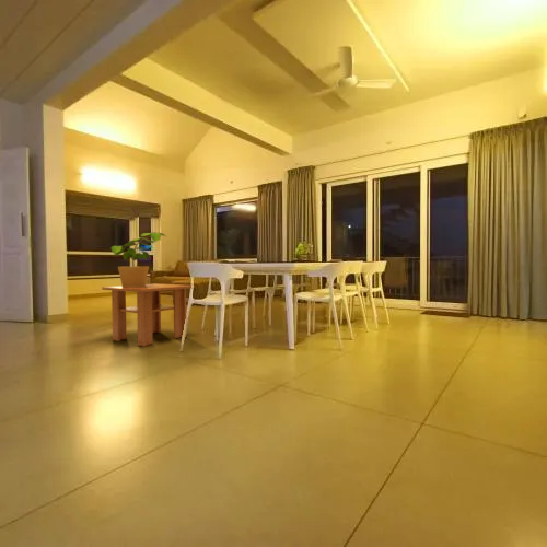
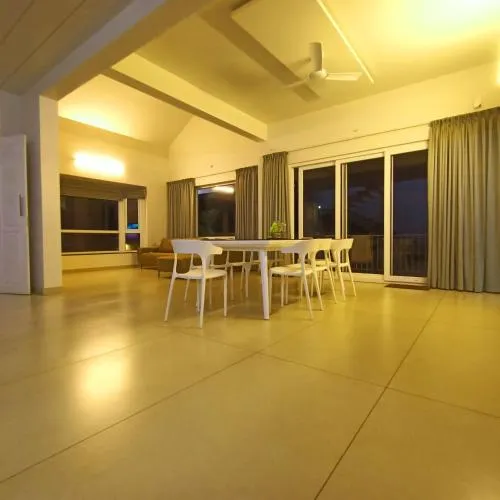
- coffee table [101,282,196,348]
- potted plant [110,231,166,287]
